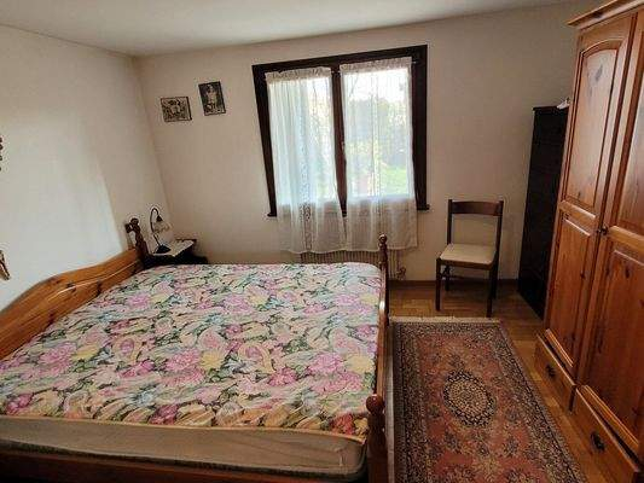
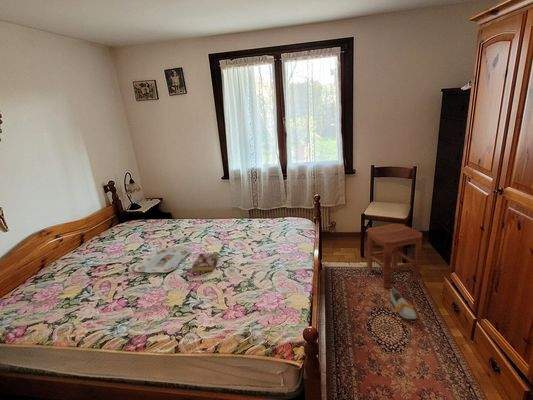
+ serving tray [133,246,193,274]
+ book [191,252,220,273]
+ shoe [389,287,418,321]
+ stool [366,223,423,289]
